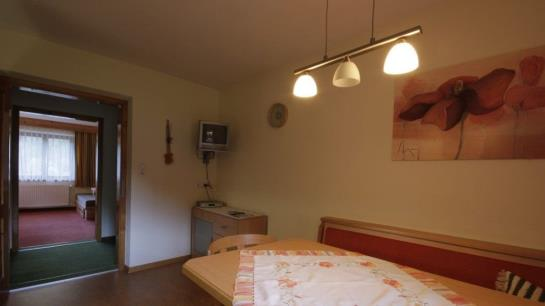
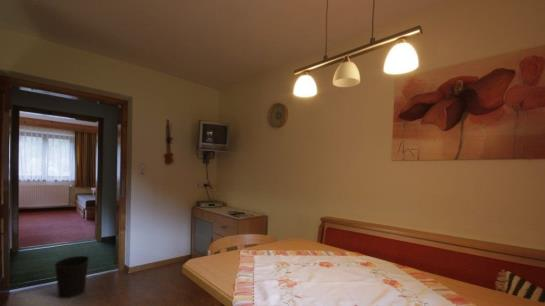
+ wastebasket [53,255,90,300]
